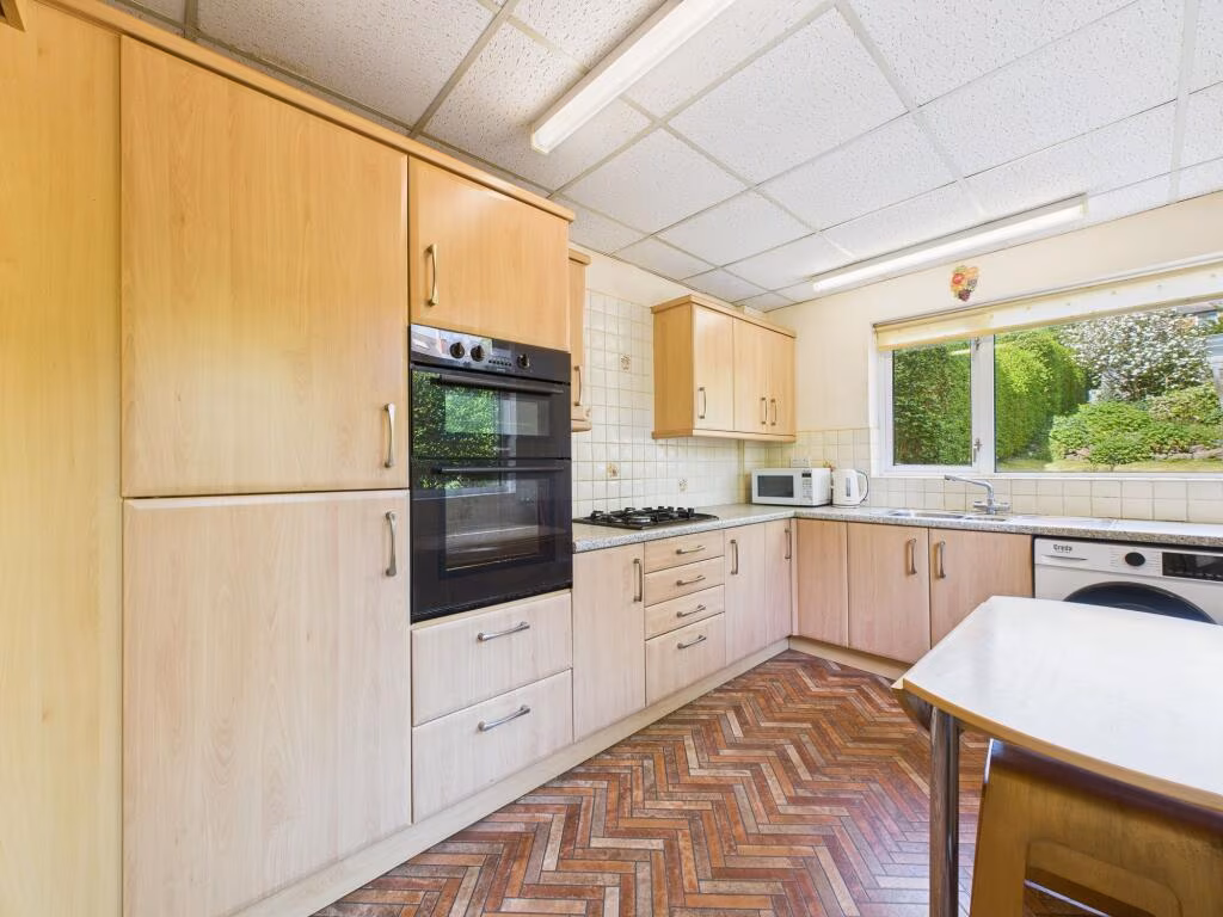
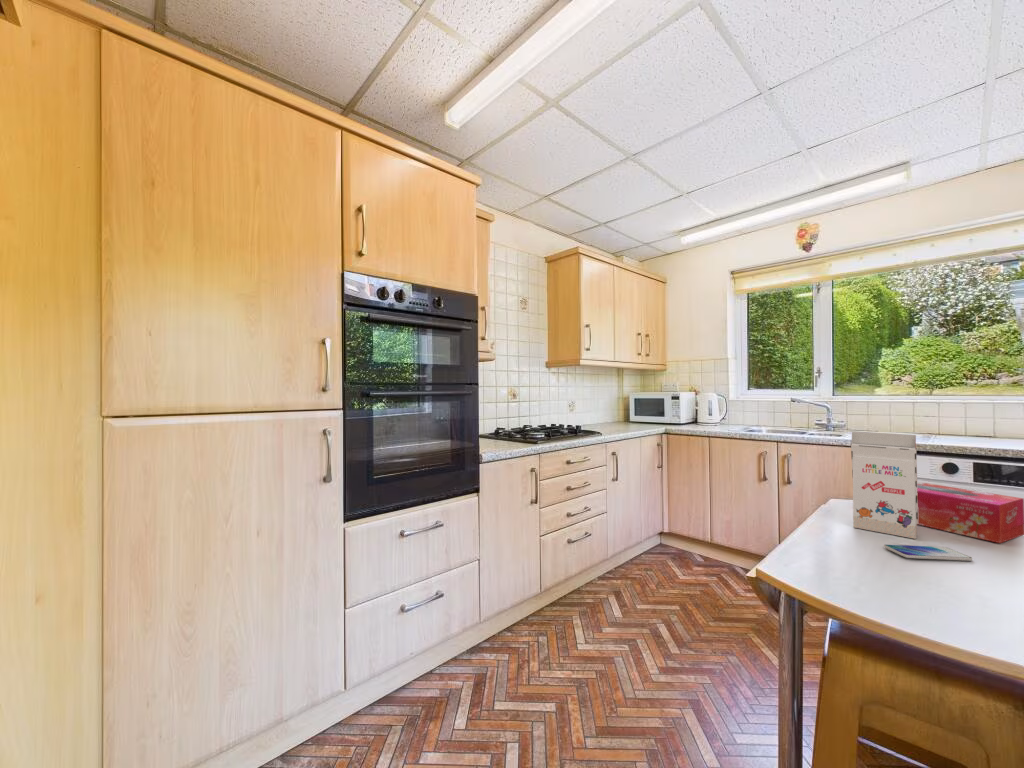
+ smartphone [883,544,974,562]
+ gift box [850,431,918,540]
+ tissue box [917,481,1024,544]
